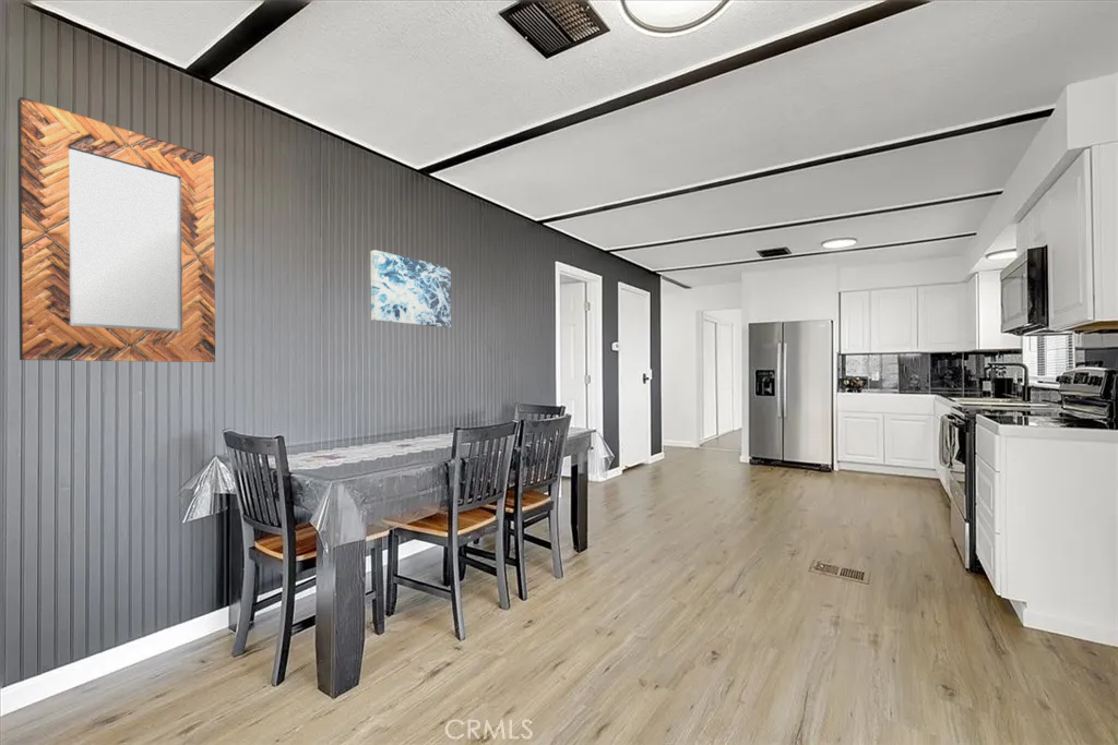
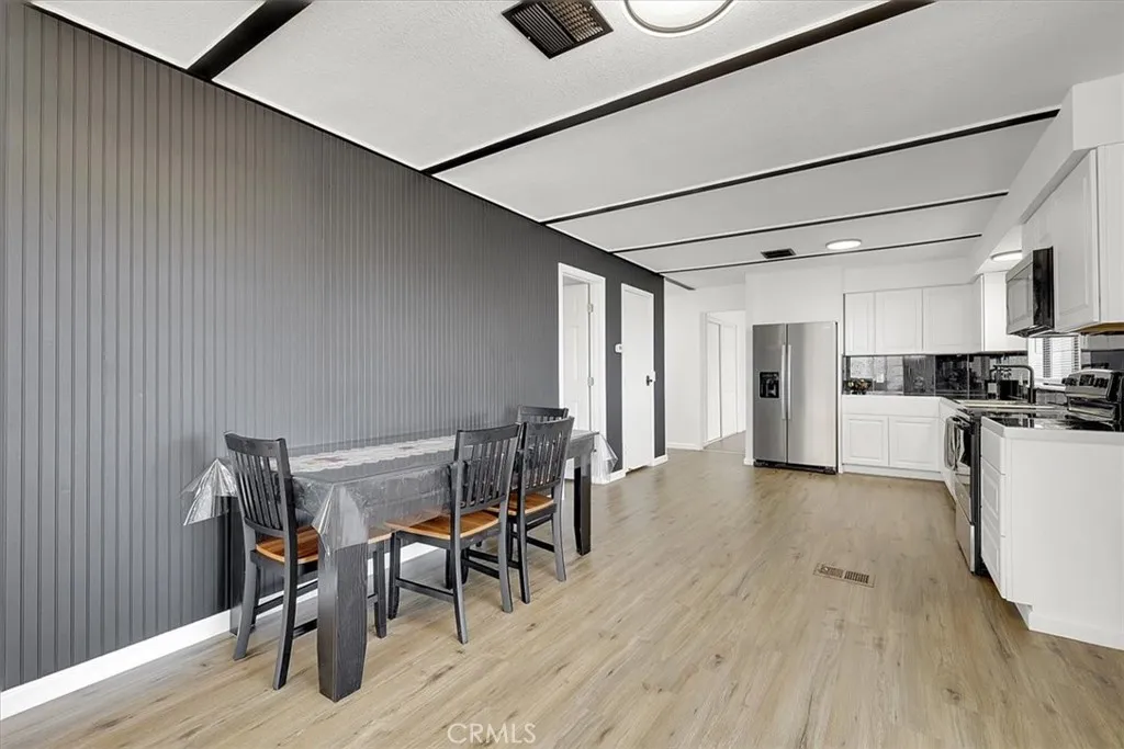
- wall art [370,249,452,328]
- home mirror [16,96,216,363]
